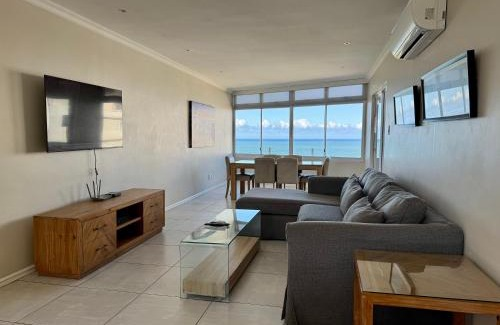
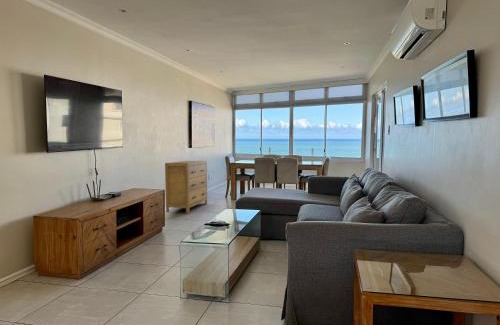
+ dresser [164,160,208,214]
